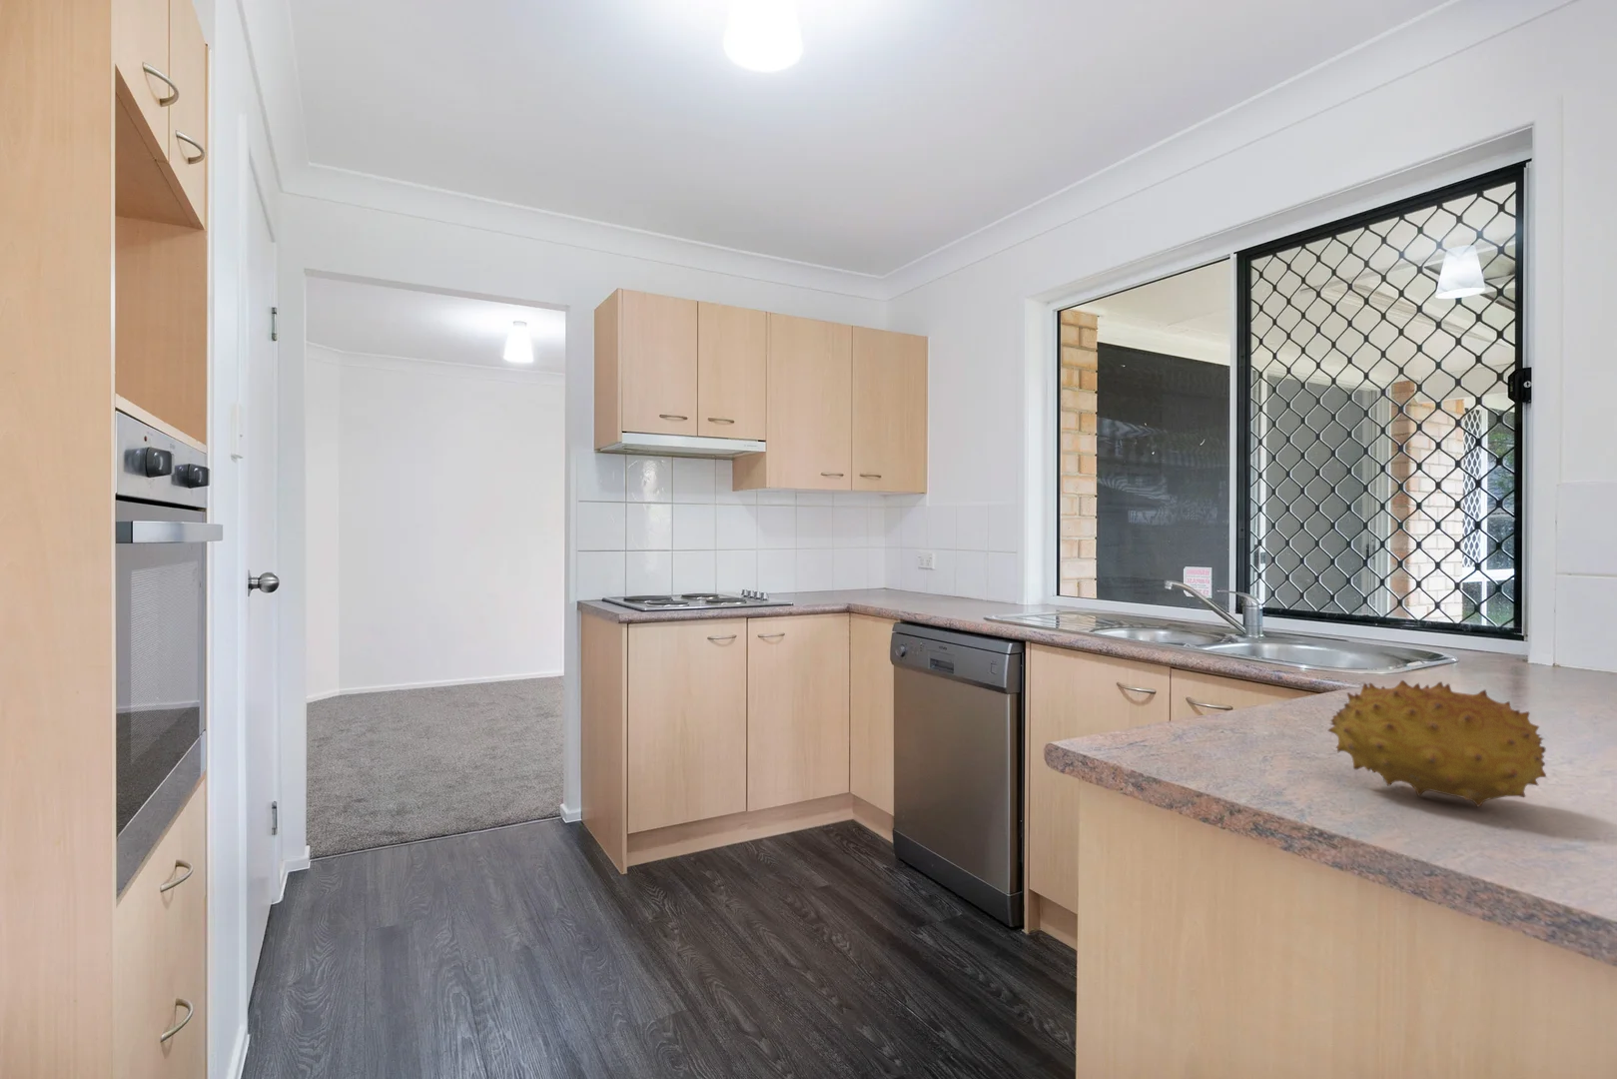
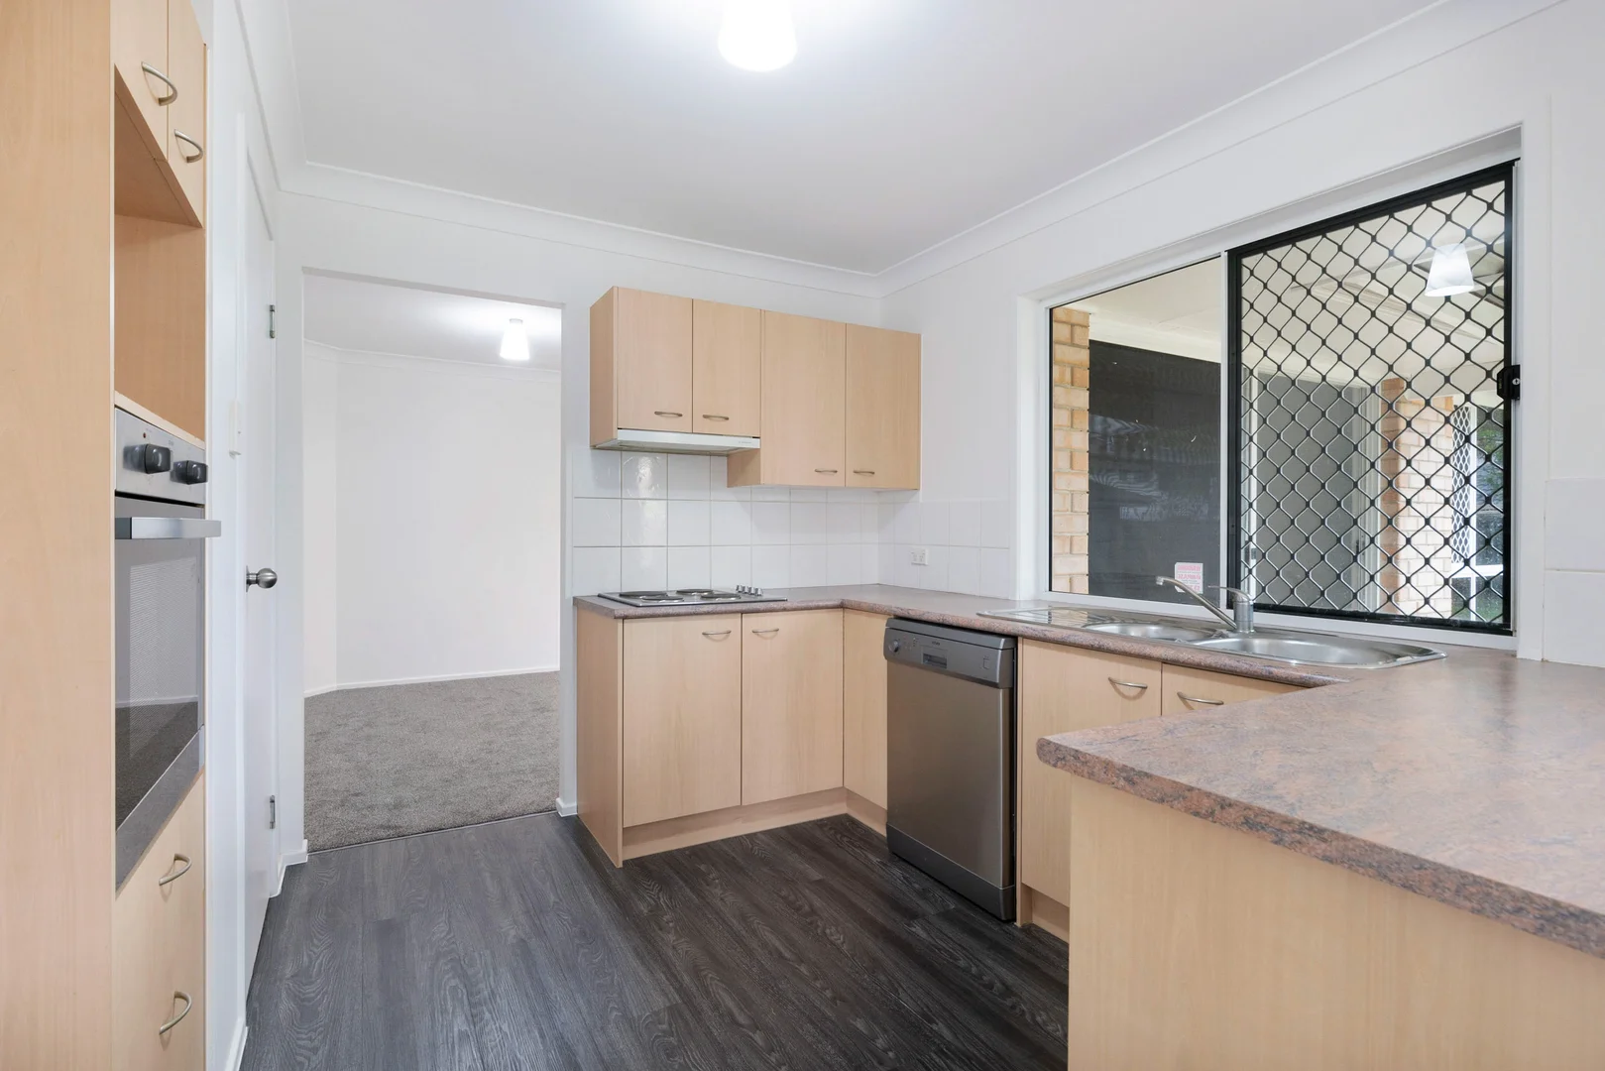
- fruit [1327,679,1547,808]
